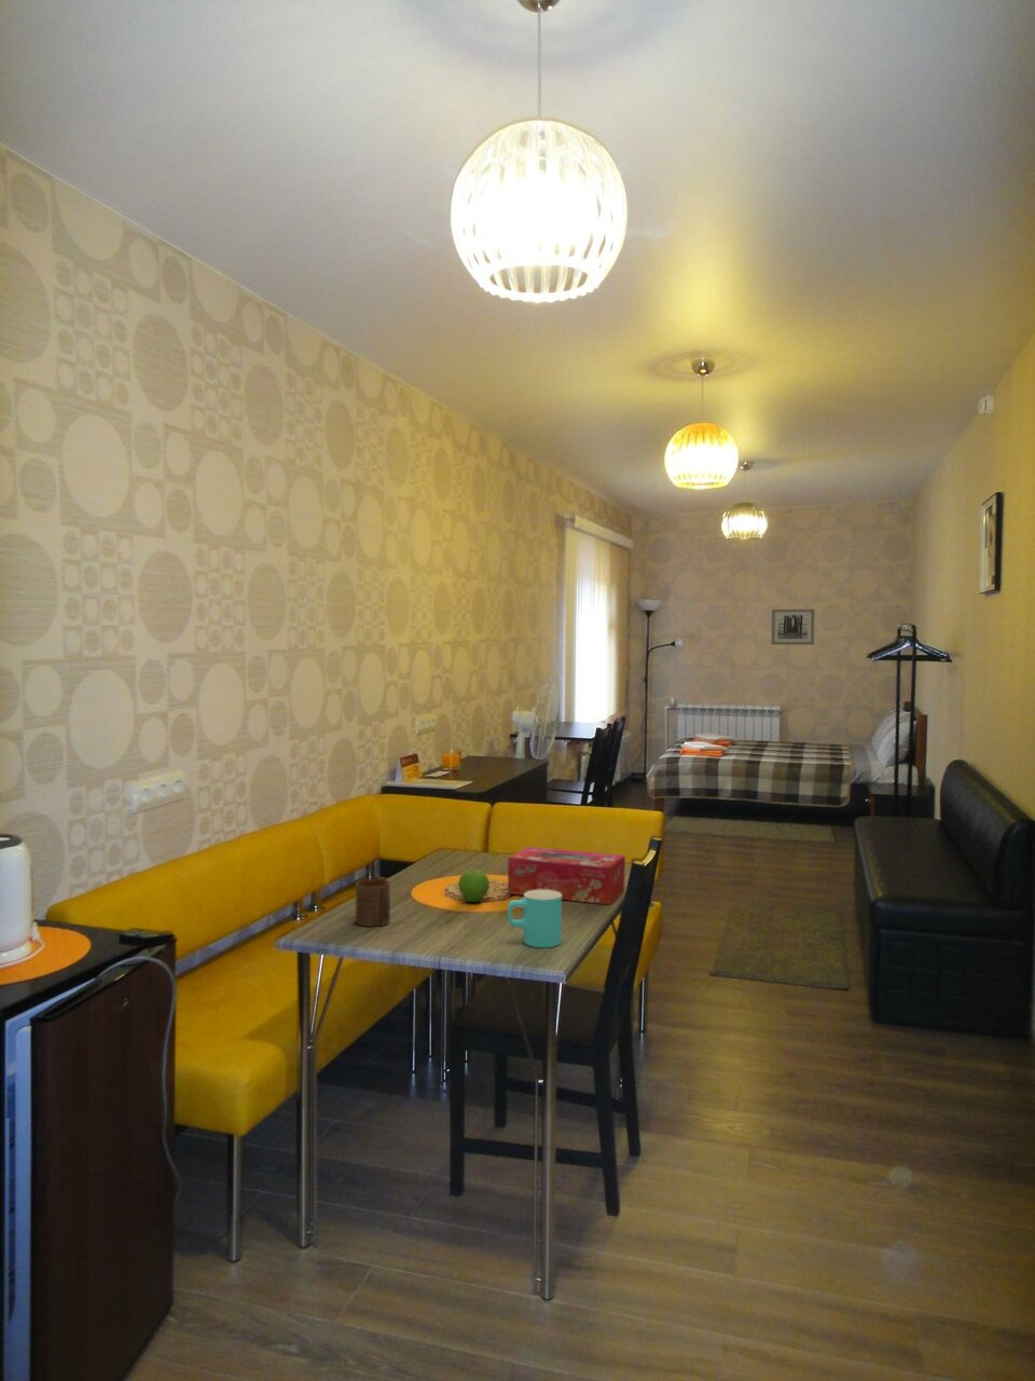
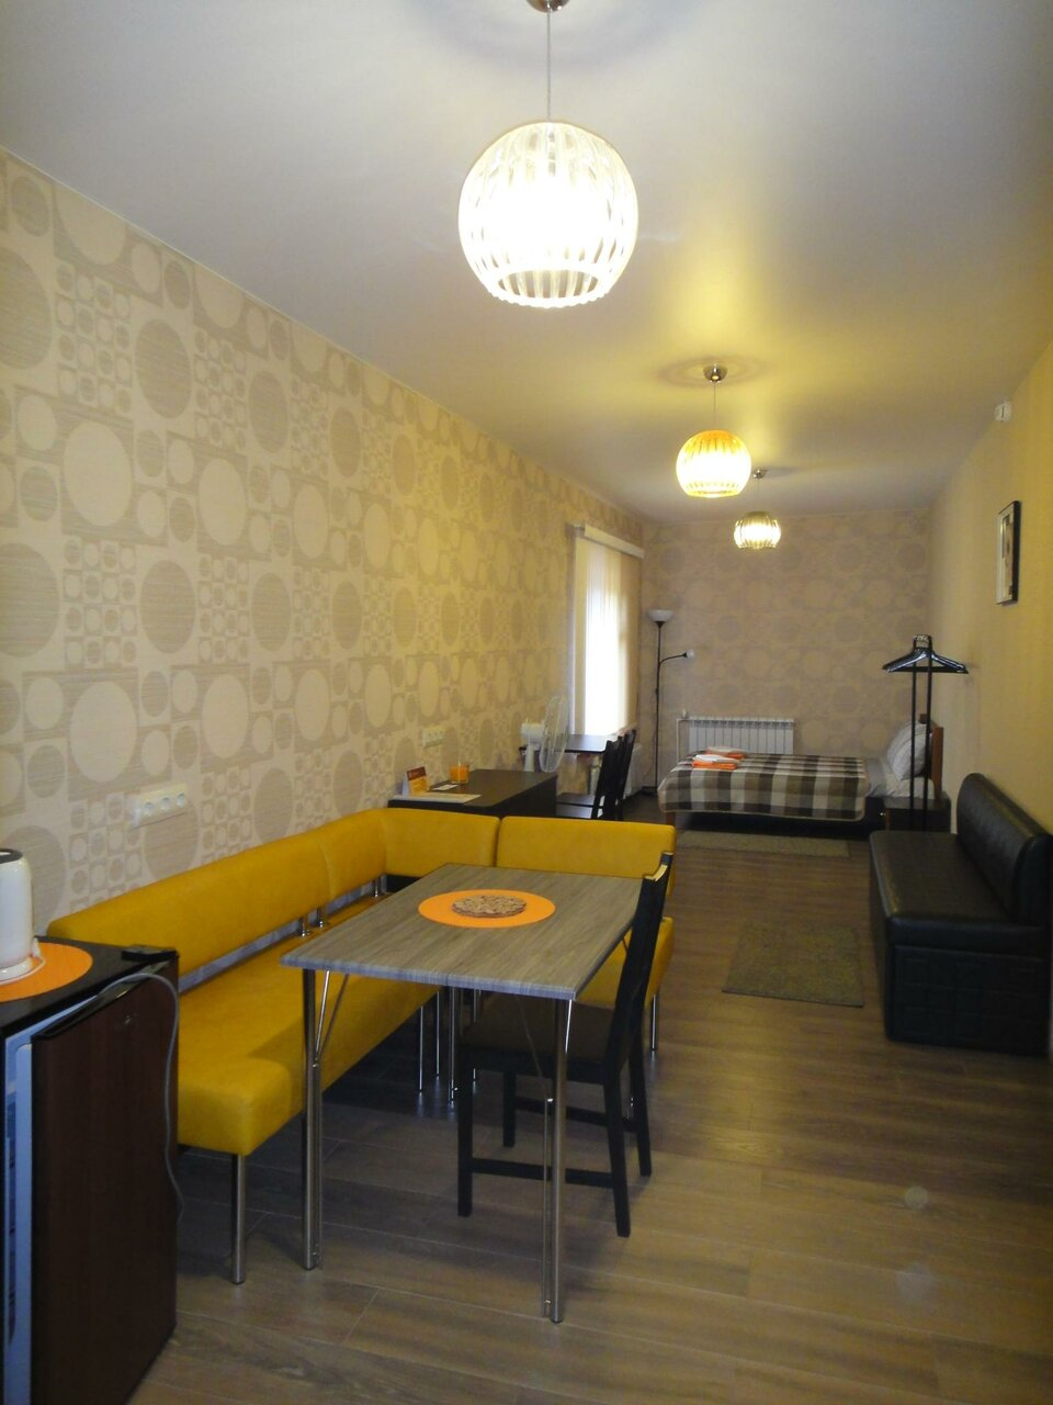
- cup [354,878,391,928]
- fruit [457,869,490,903]
- wall art [771,609,815,646]
- tissue box [507,846,626,905]
- cup [507,891,563,948]
